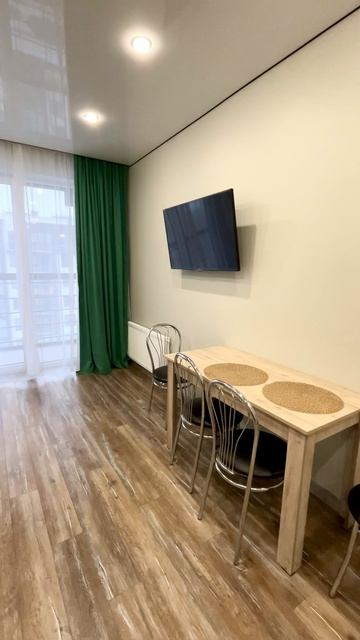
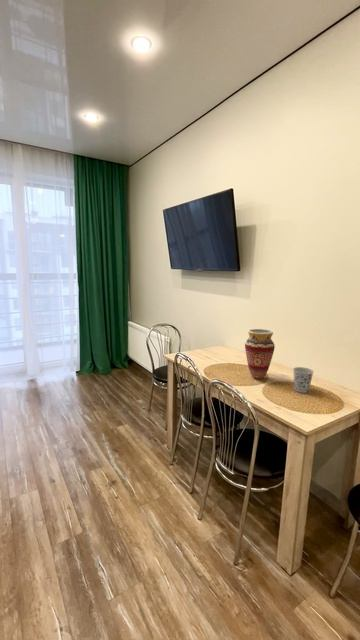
+ vase [244,328,276,379]
+ cup [292,366,315,394]
